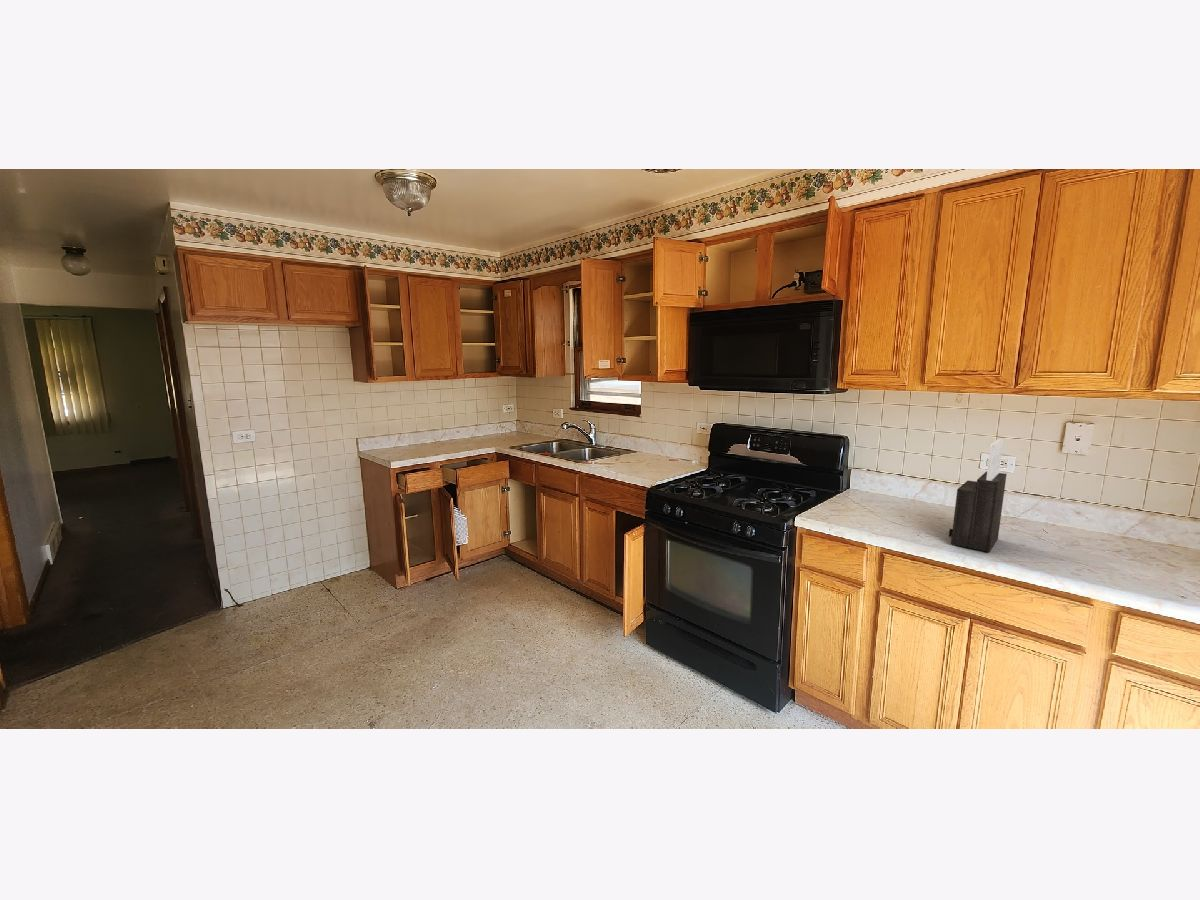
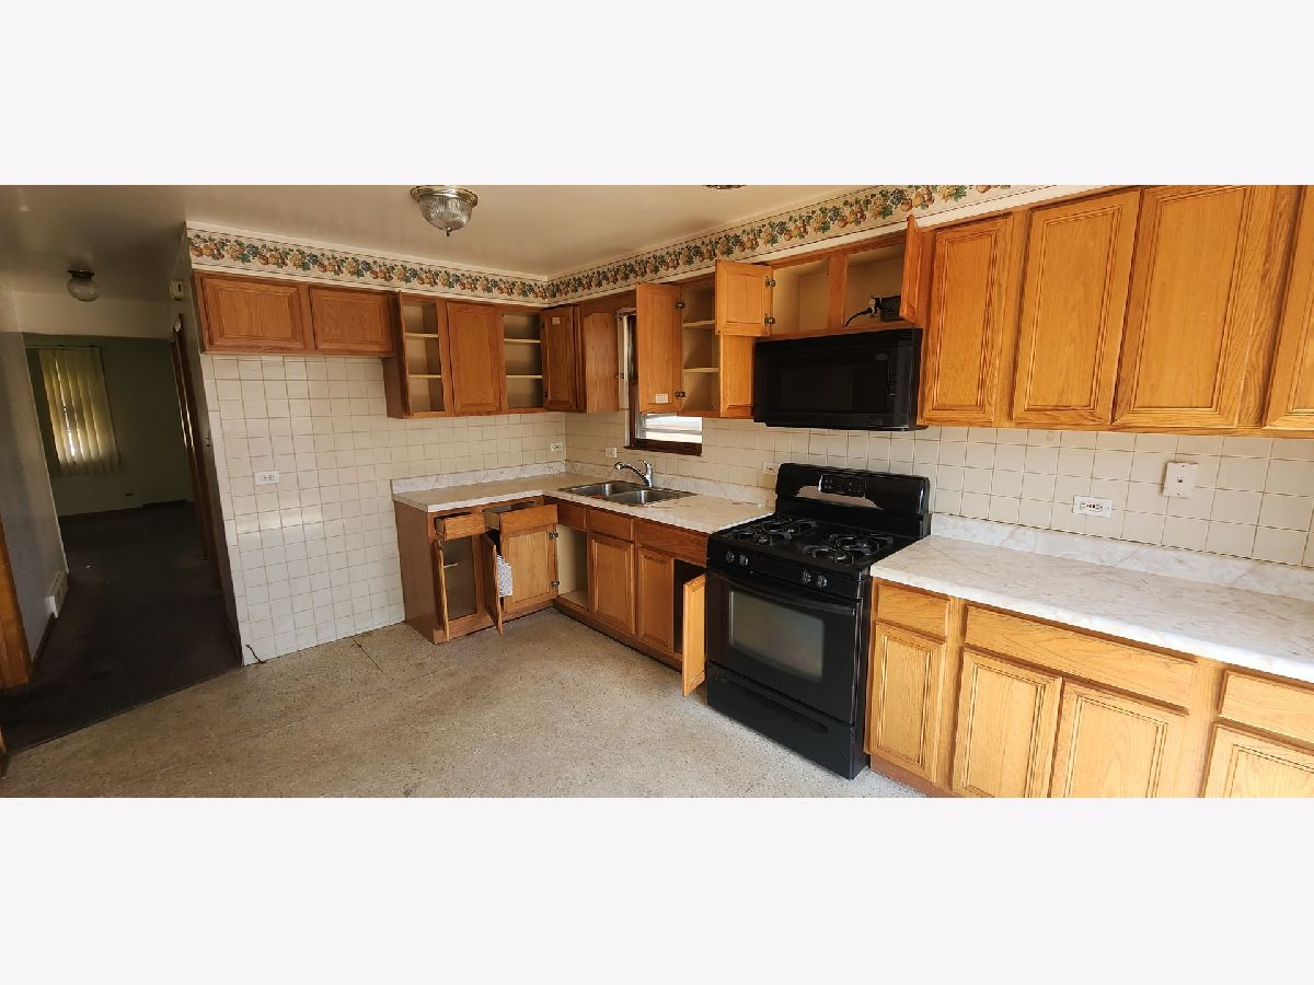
- knife block [948,438,1008,553]
